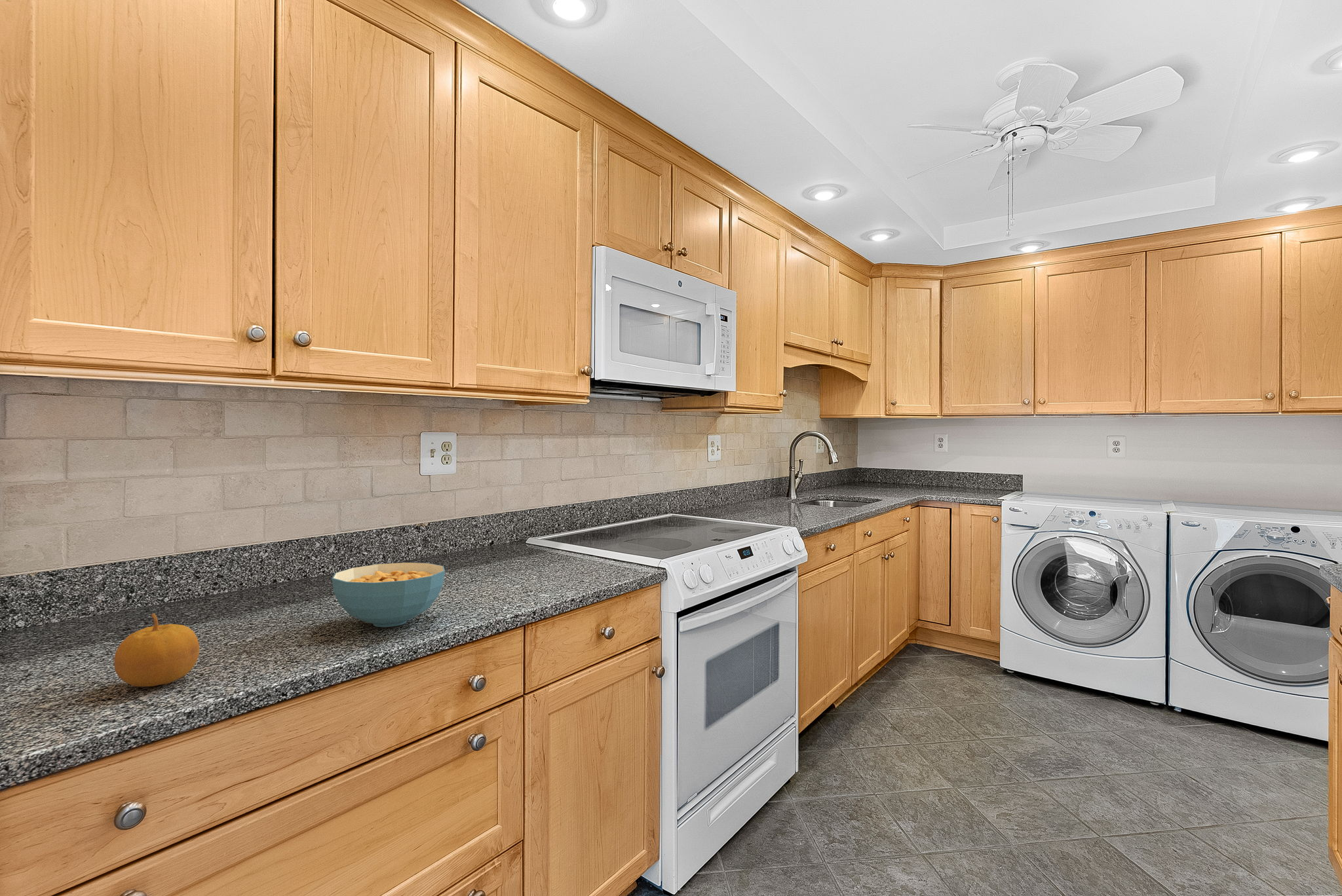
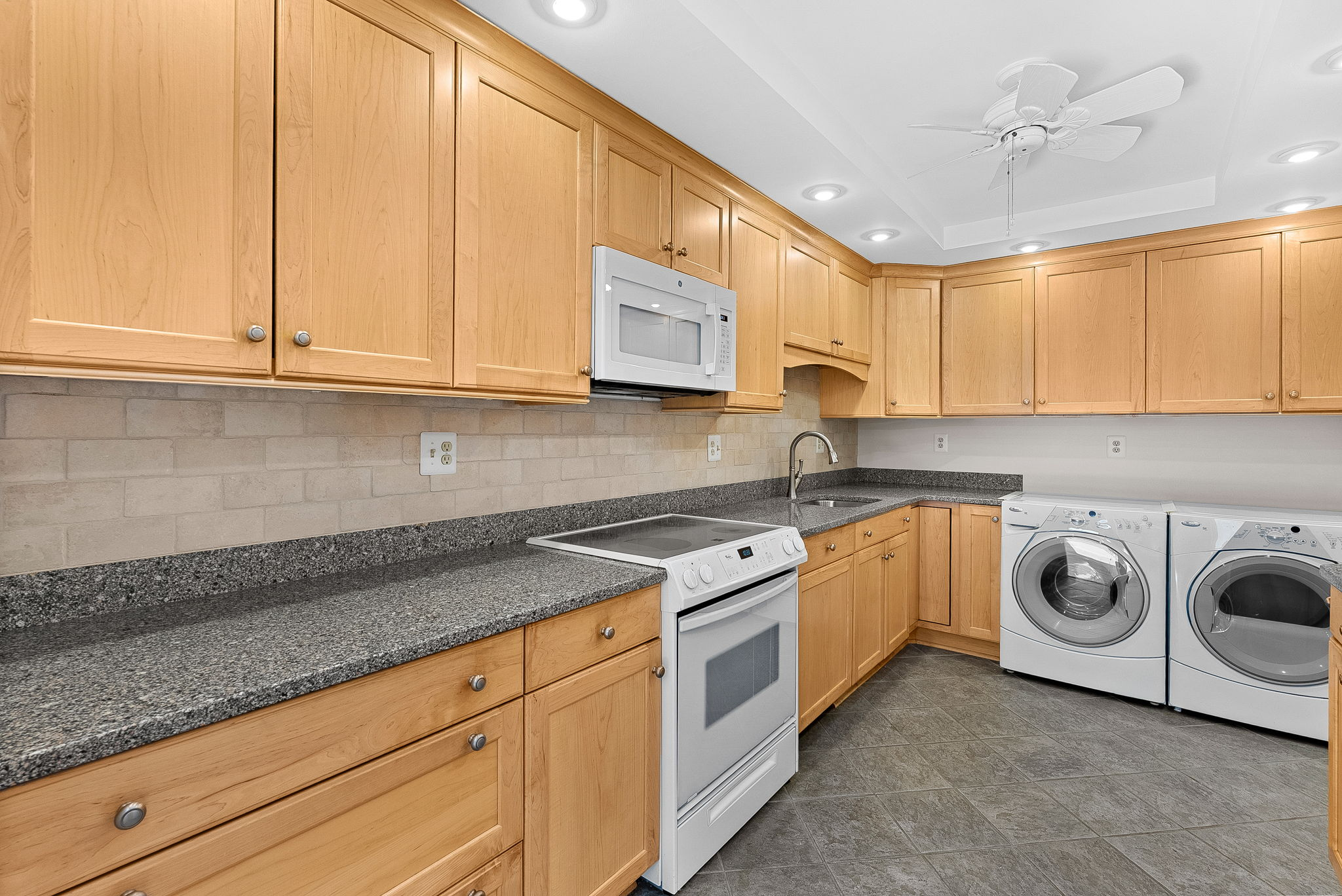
- cereal bowl [332,562,446,628]
- fruit [113,612,200,687]
